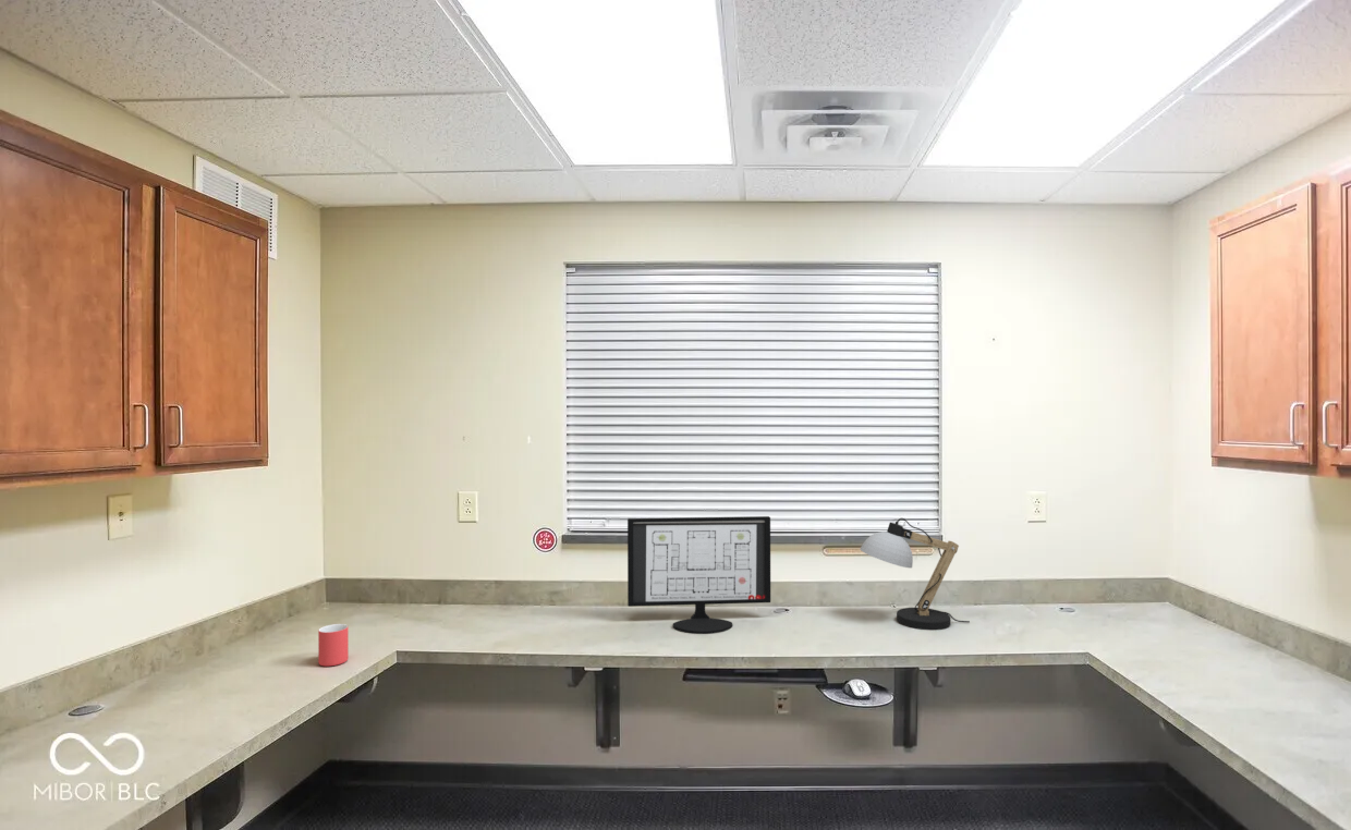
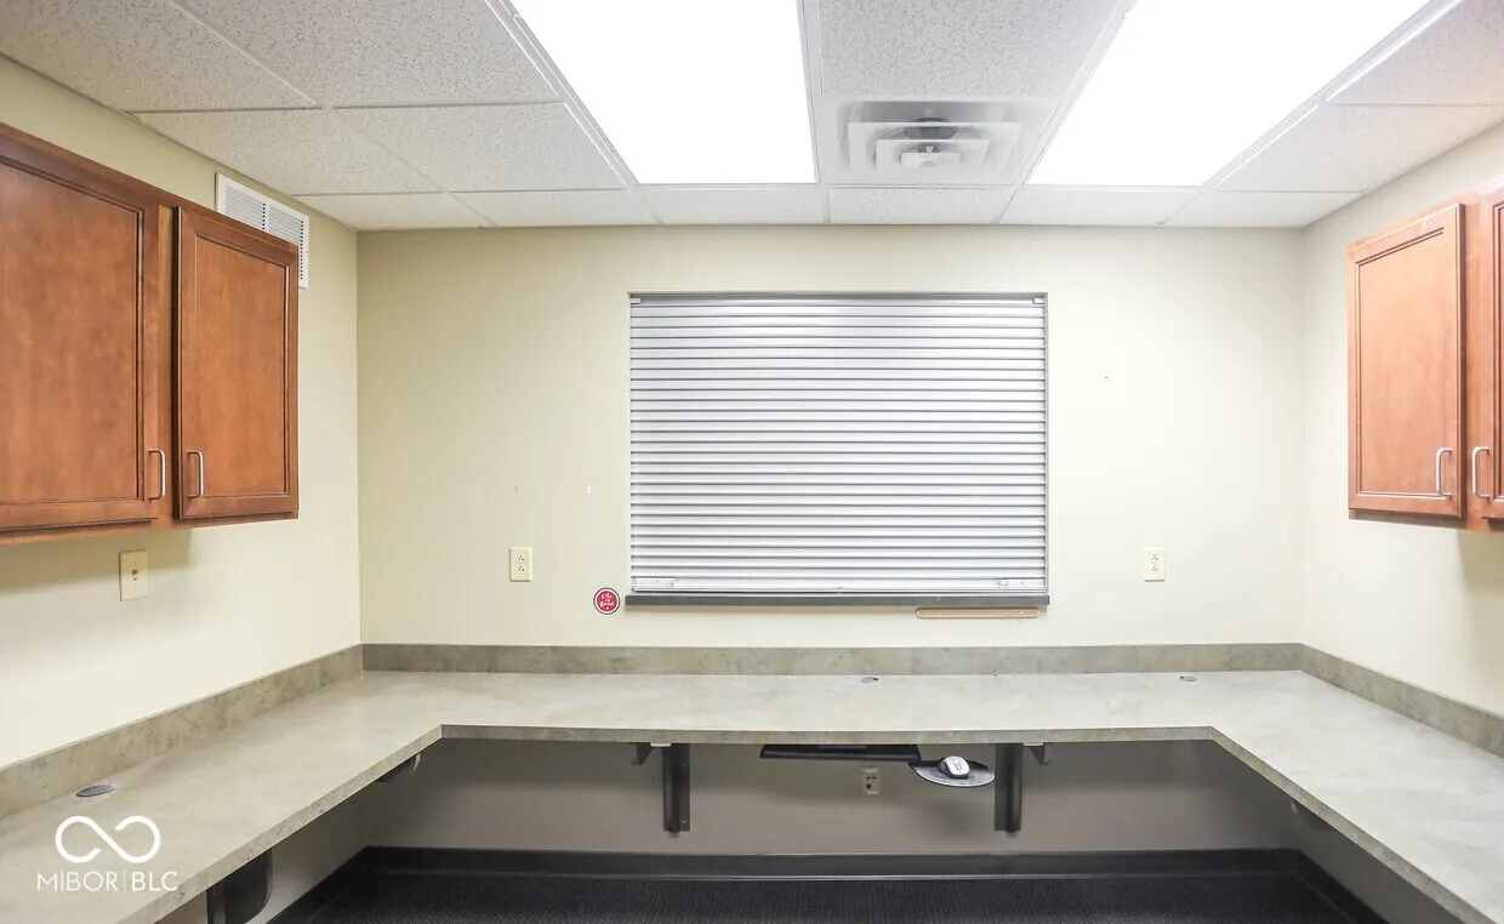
- mug [317,623,350,668]
- desk lamp [860,517,971,631]
- computer monitor [626,515,771,635]
